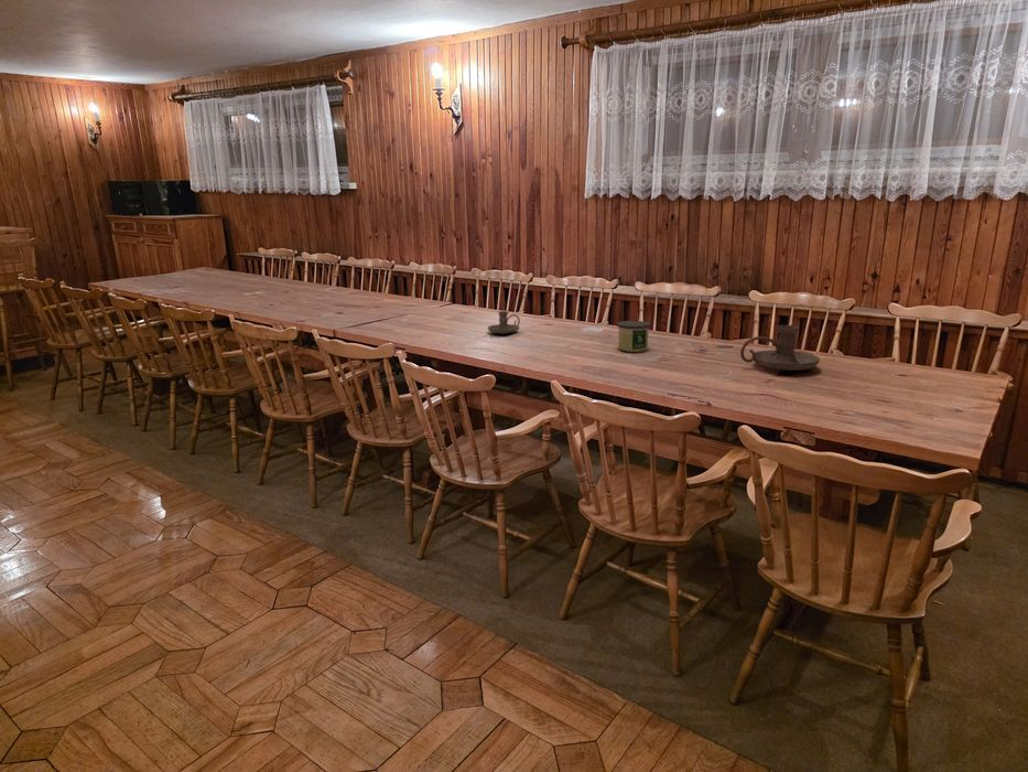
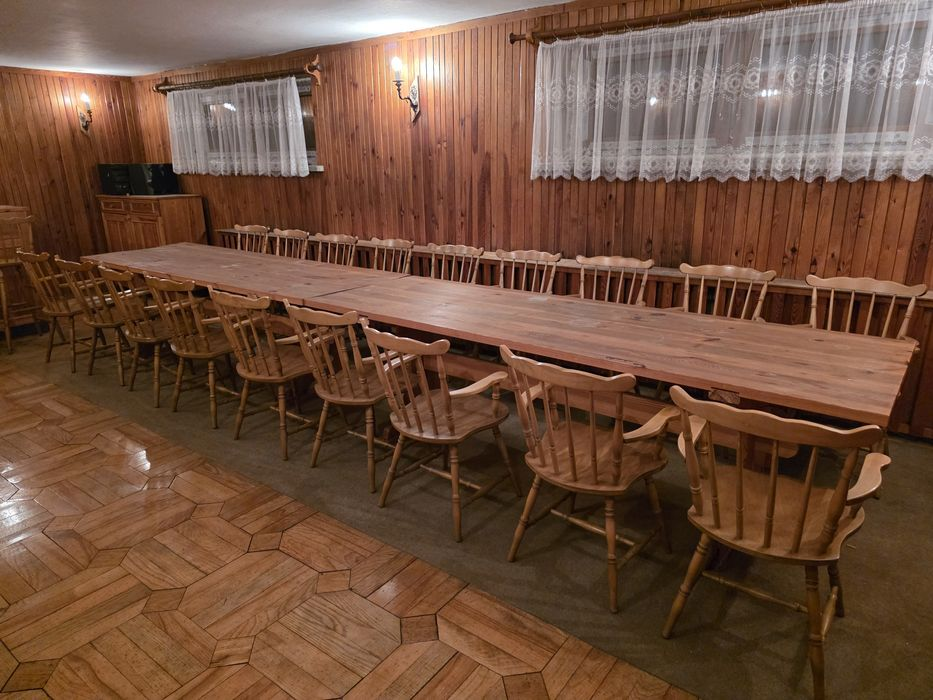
- candle [616,320,651,353]
- candle holder [487,310,521,335]
- candle holder [739,324,821,372]
